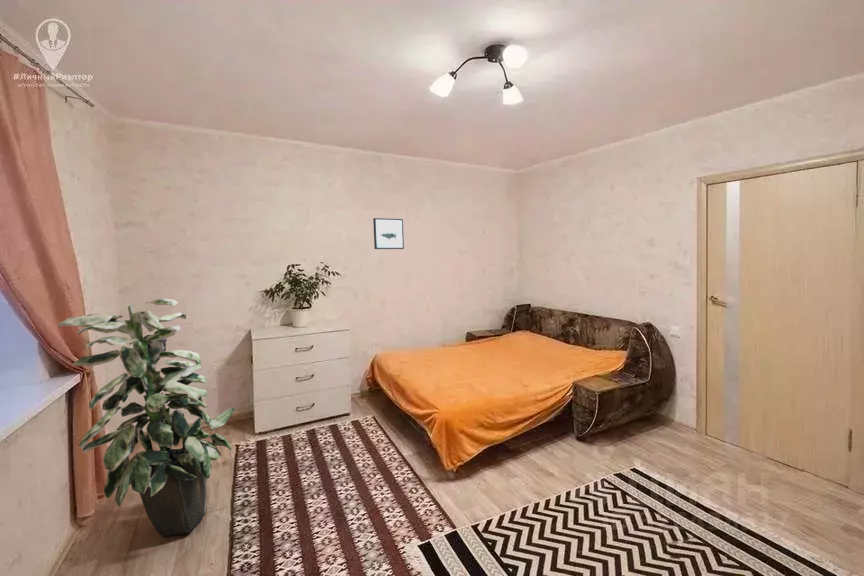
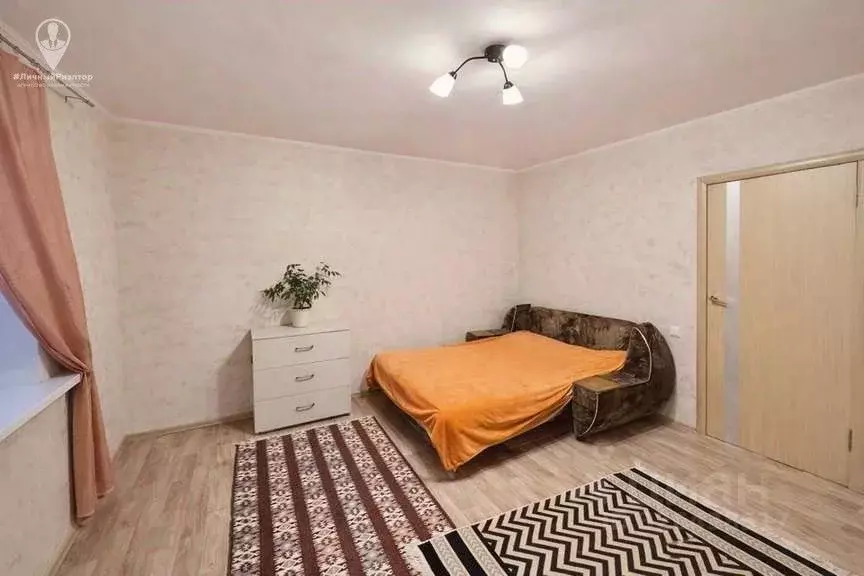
- indoor plant [57,297,237,538]
- wall art [372,217,405,250]
